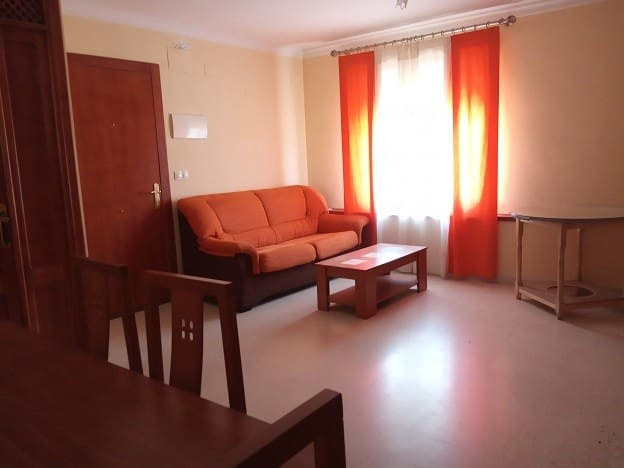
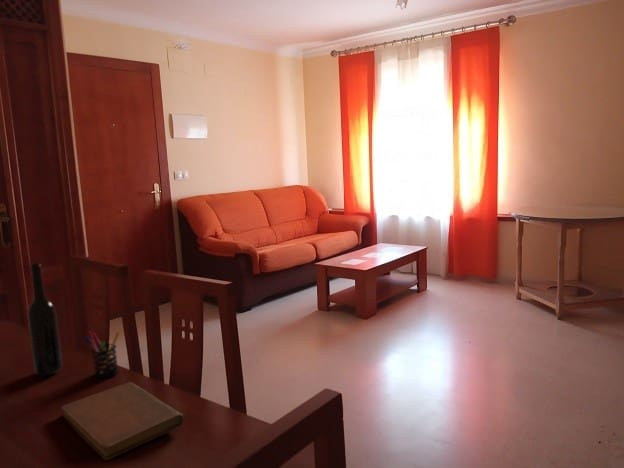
+ notebook [60,381,185,461]
+ pen holder [84,330,121,379]
+ bottle [27,262,63,377]
